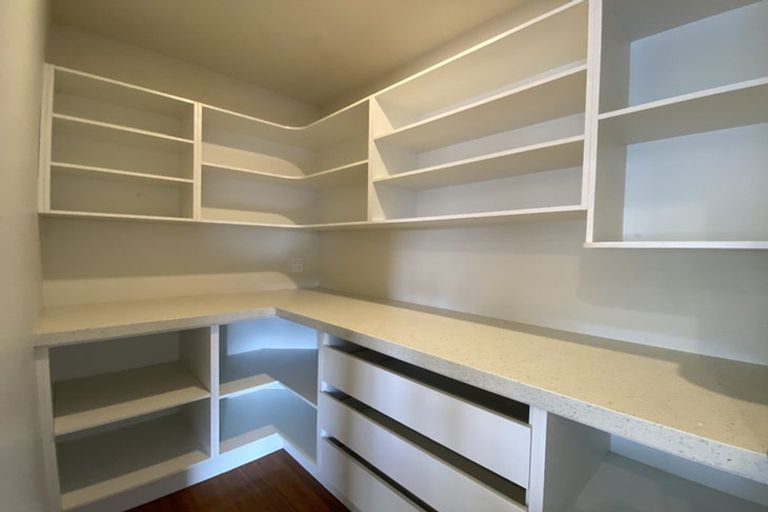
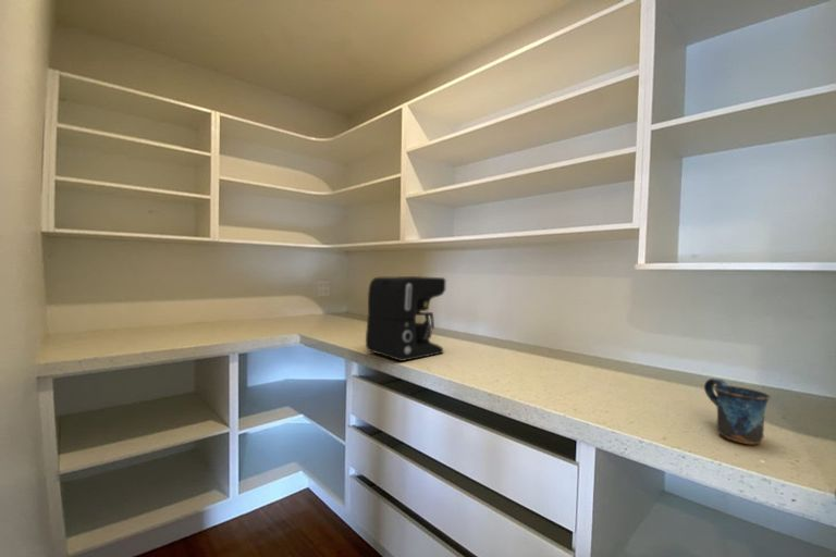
+ coffee maker [365,275,446,362]
+ mug [703,377,772,445]
